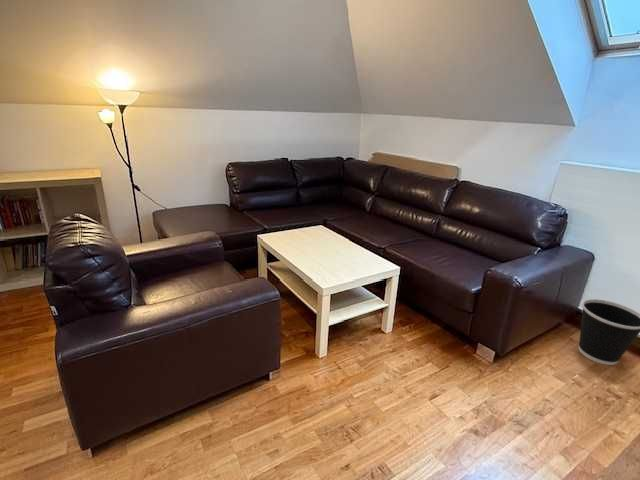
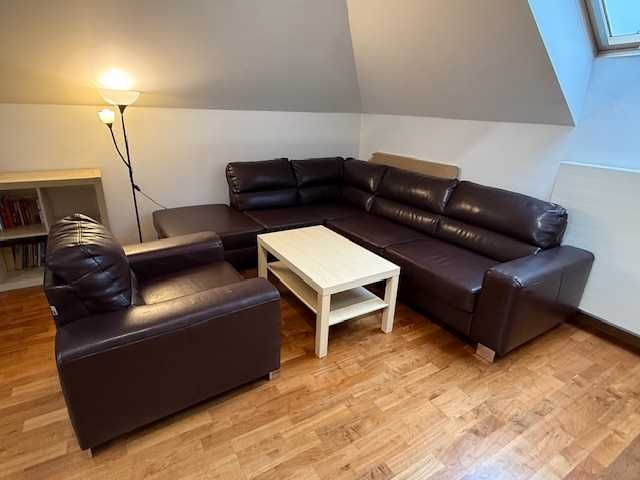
- wastebasket [577,298,640,366]
